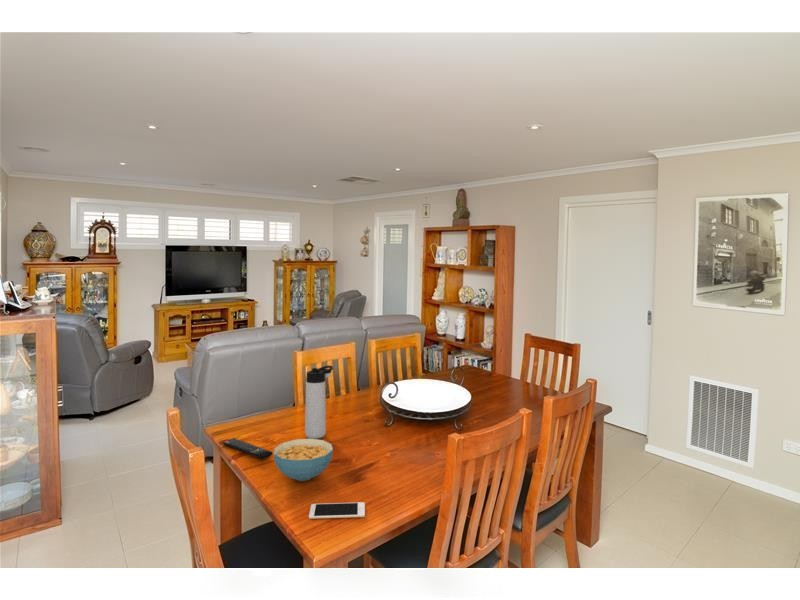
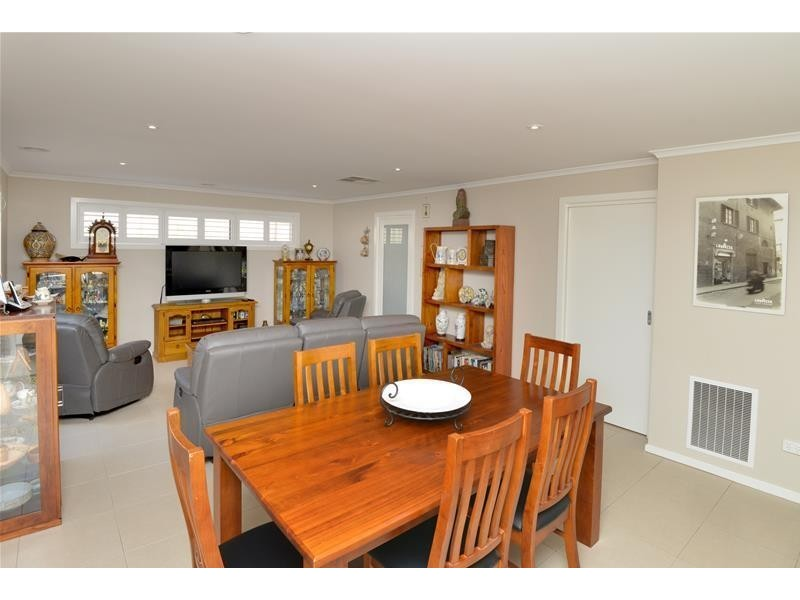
- thermos bottle [304,365,334,439]
- remote control [222,437,274,460]
- cell phone [308,501,366,520]
- cereal bowl [273,438,334,482]
